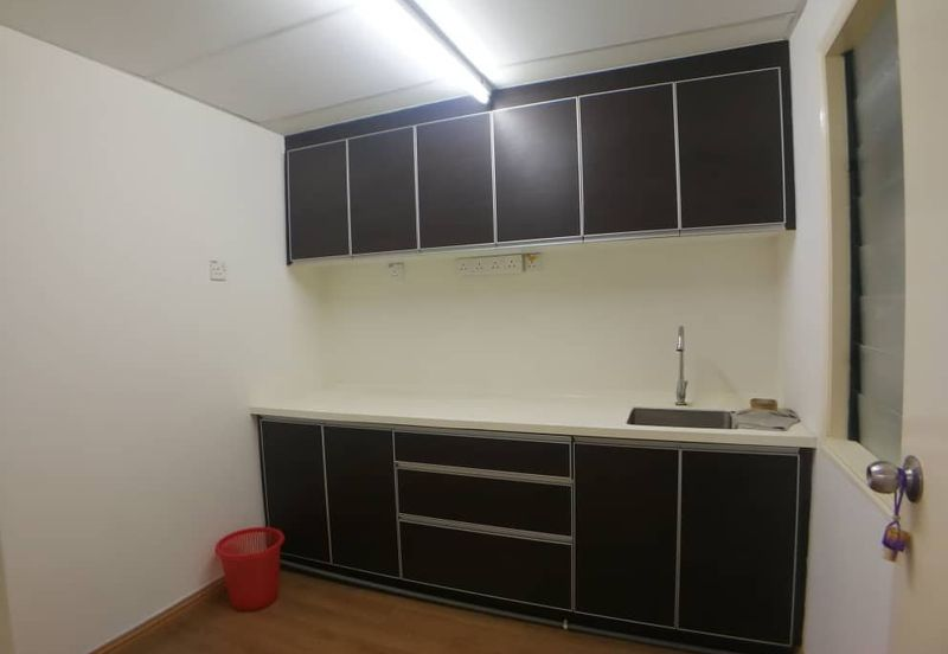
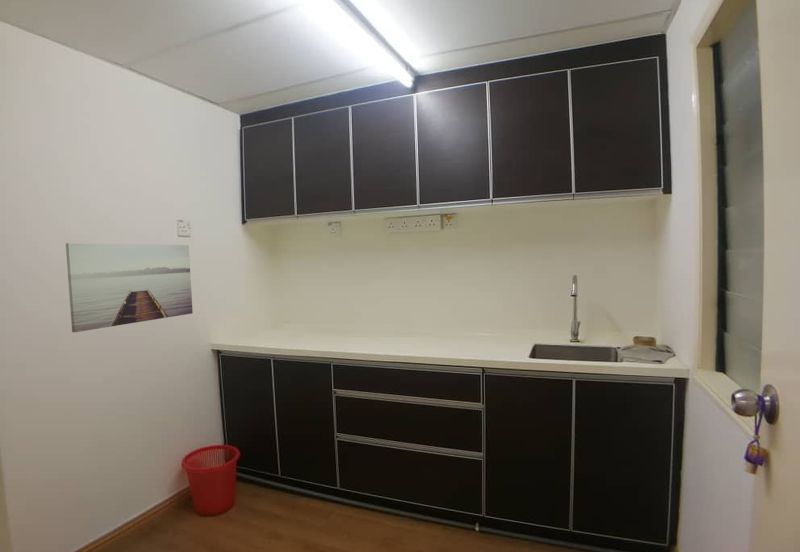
+ wall art [65,242,194,333]
